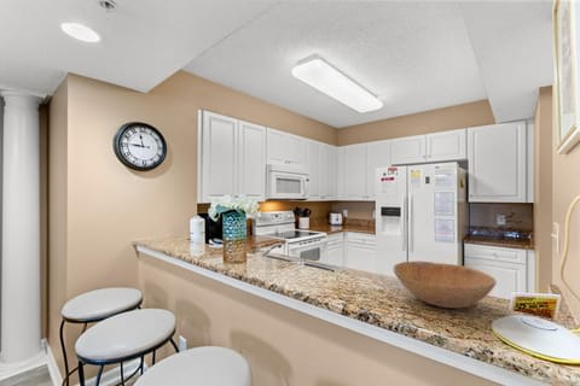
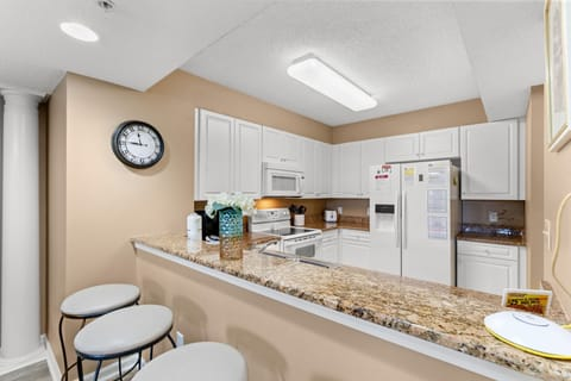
- bowl [393,261,498,309]
